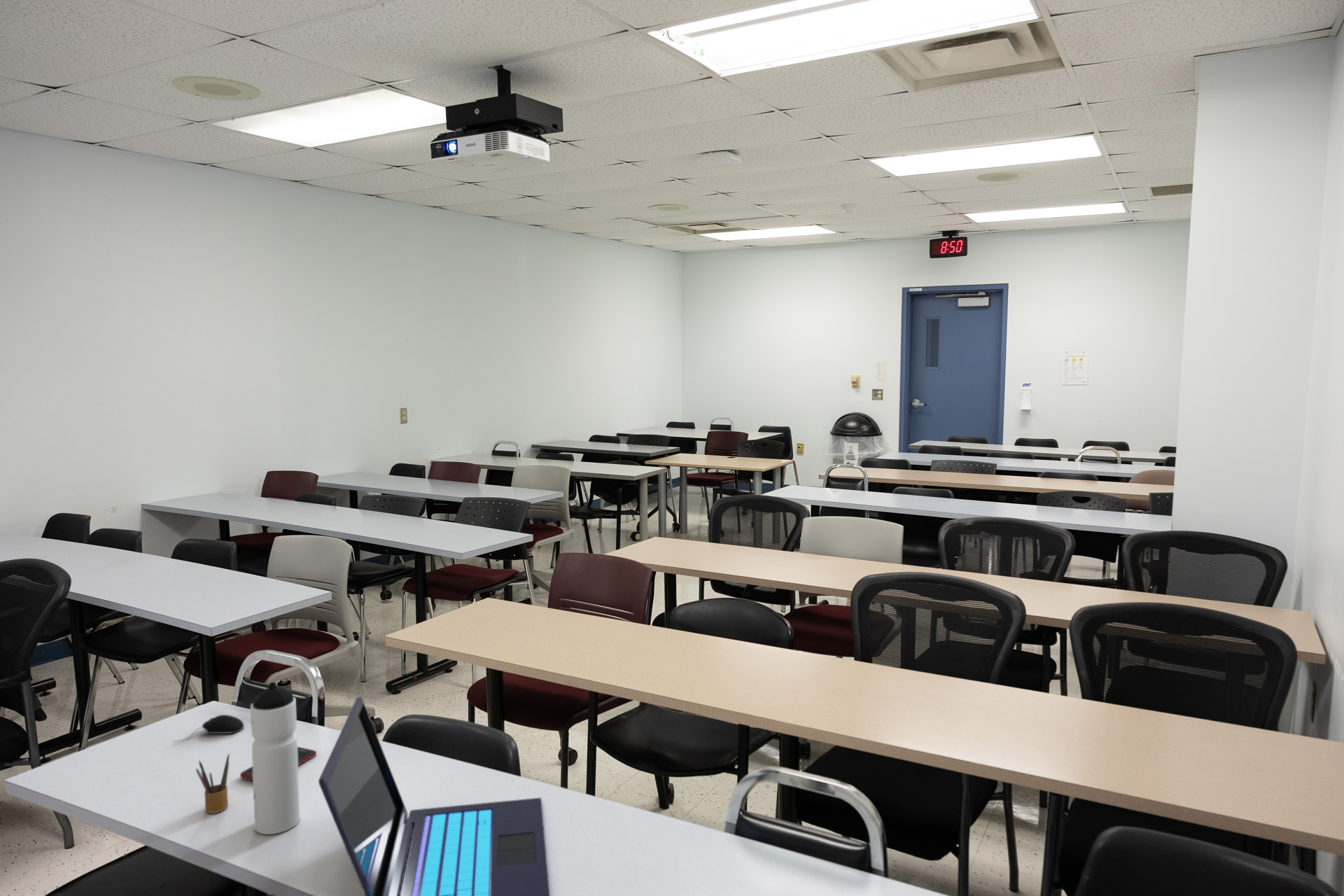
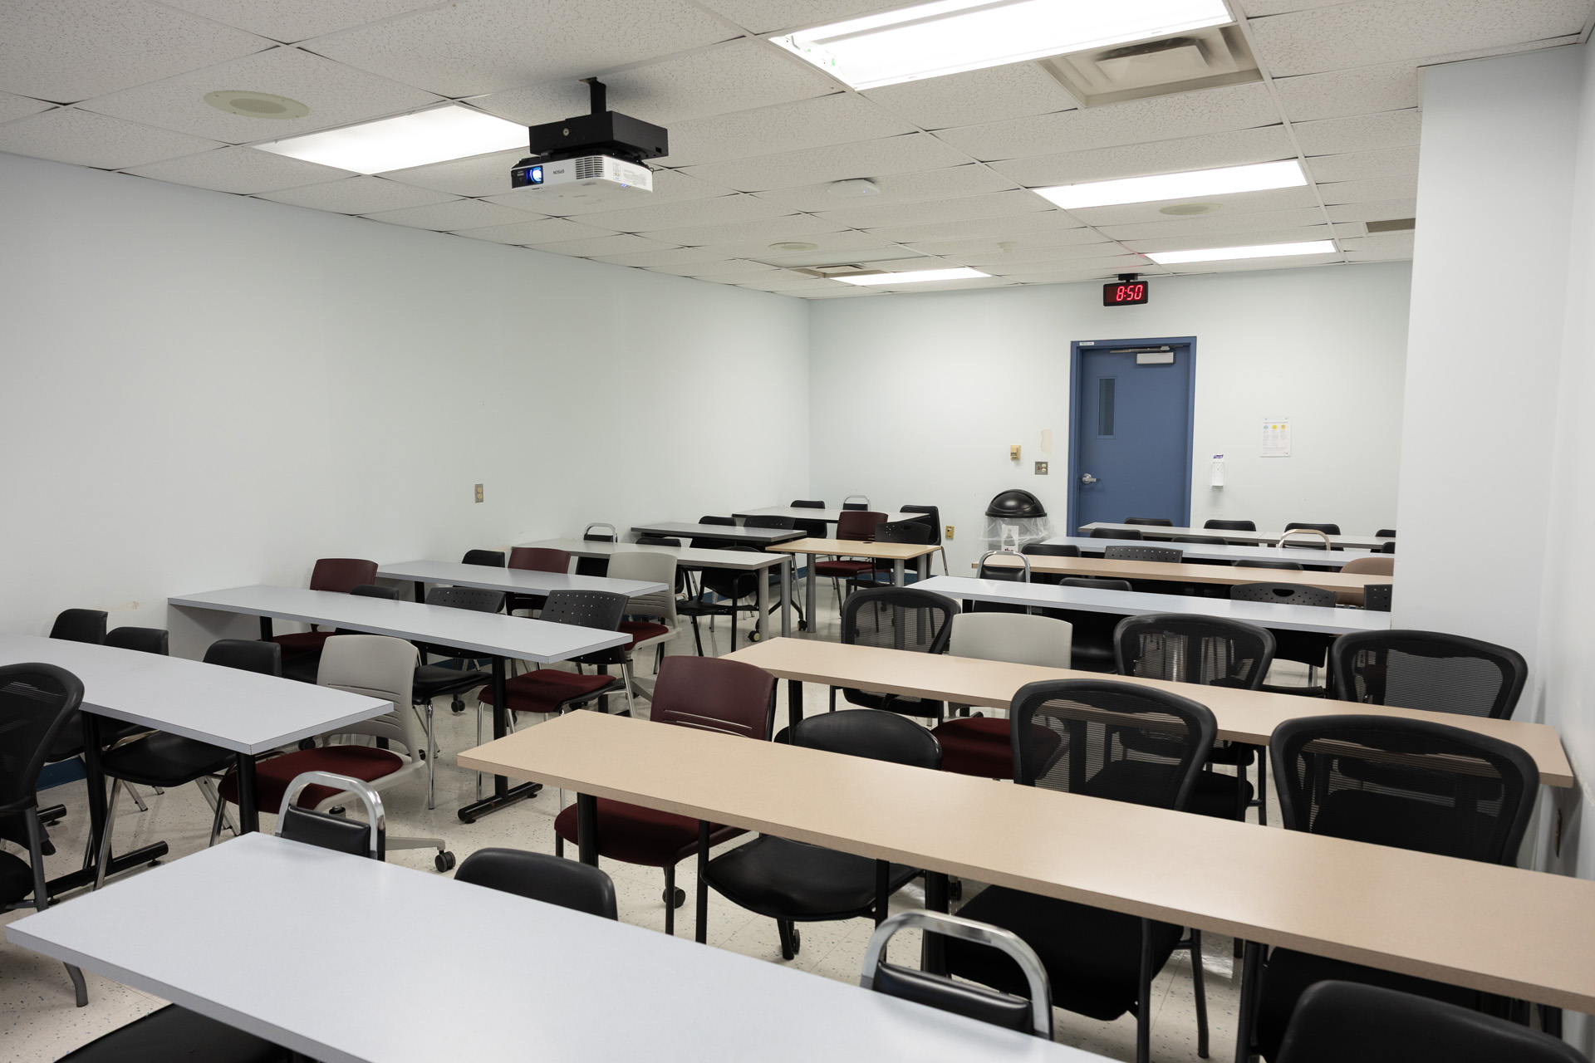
- computer mouse [172,714,245,743]
- laptop [318,695,551,896]
- cell phone [239,746,317,780]
- pencil box [195,752,230,814]
- water bottle [250,681,300,835]
